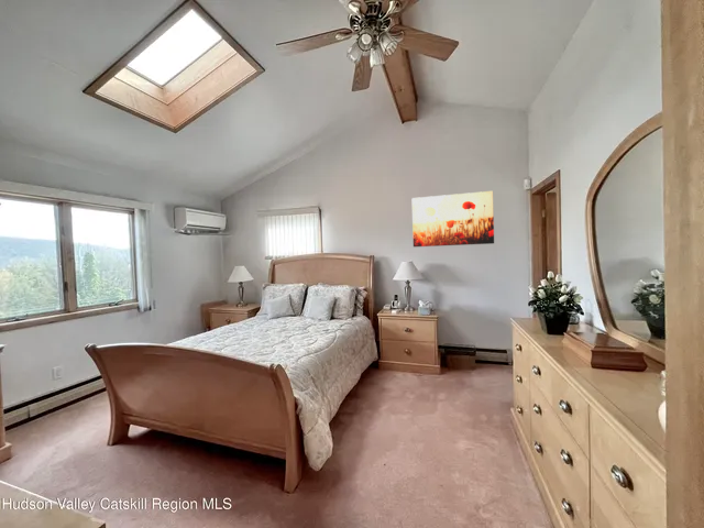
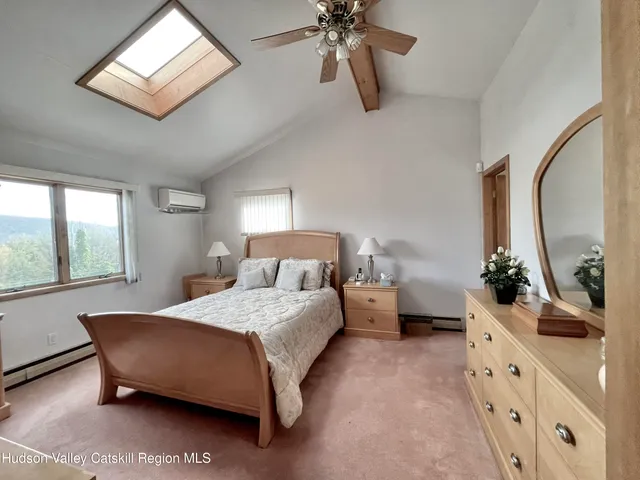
- wall art [410,190,495,248]
